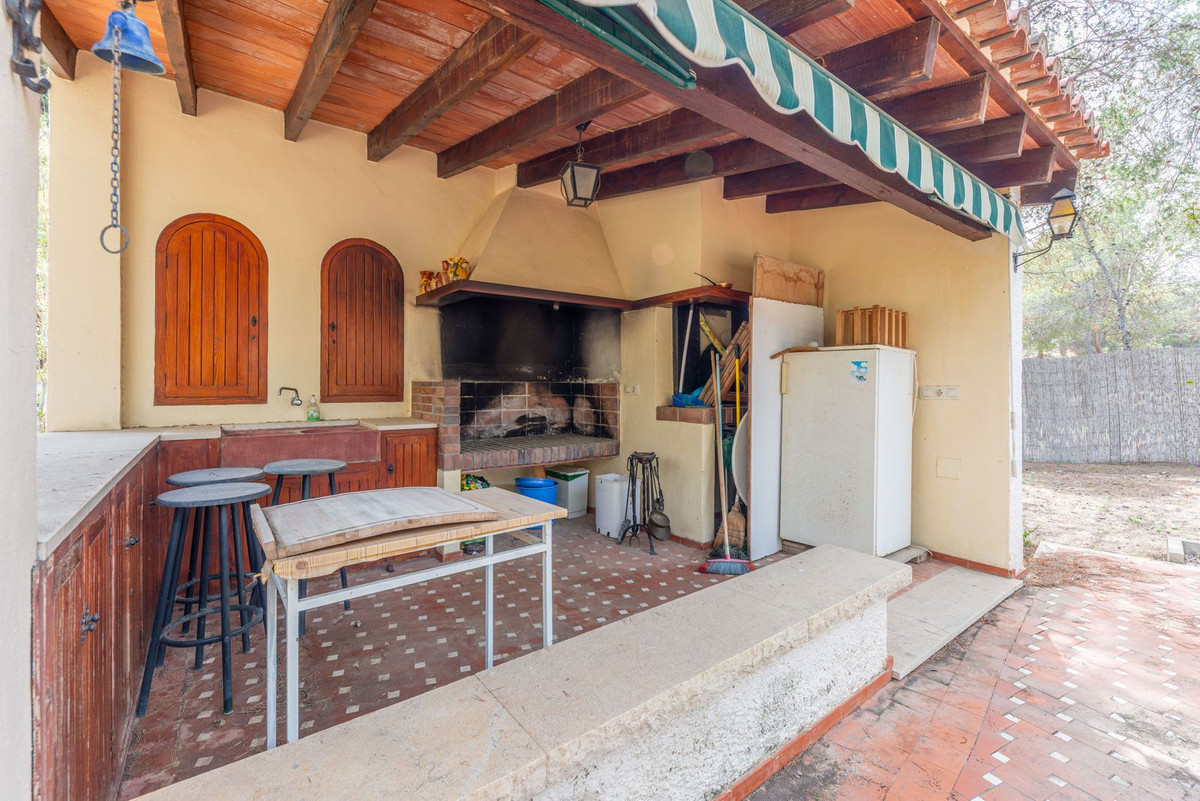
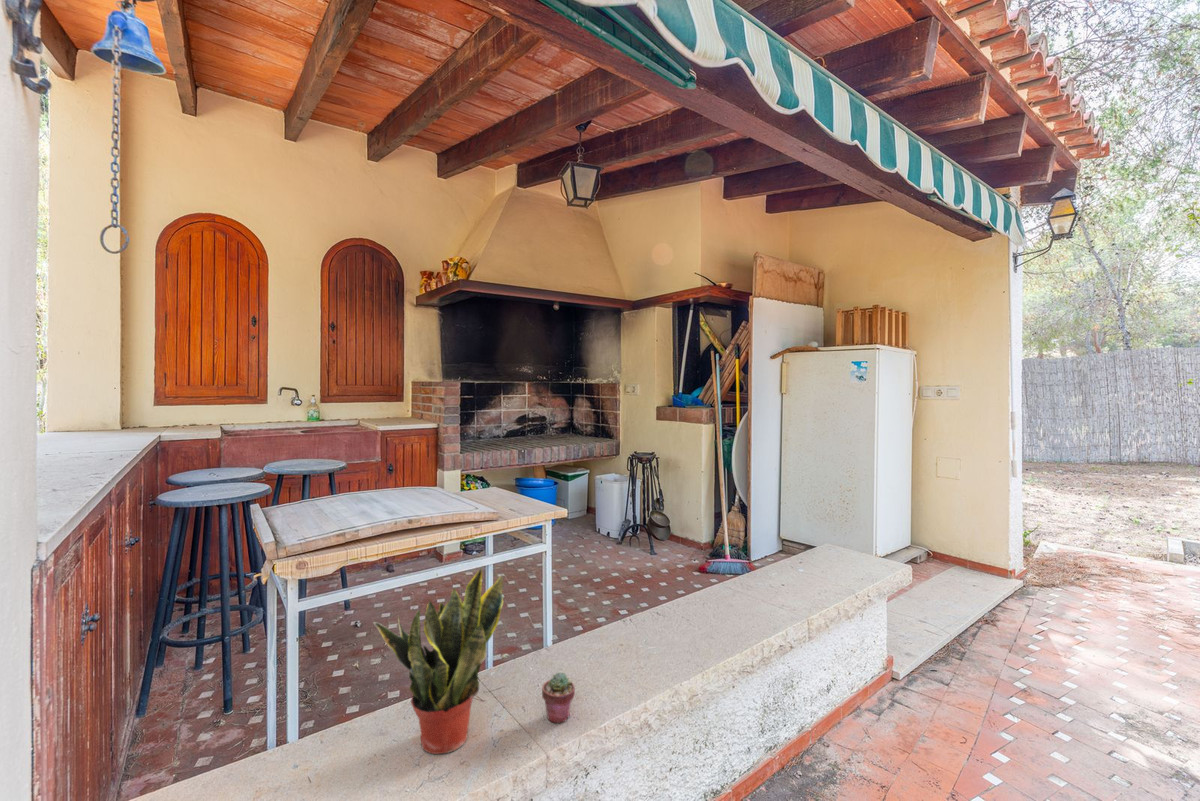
+ potted plant [372,567,504,755]
+ potted succulent [541,671,576,724]
